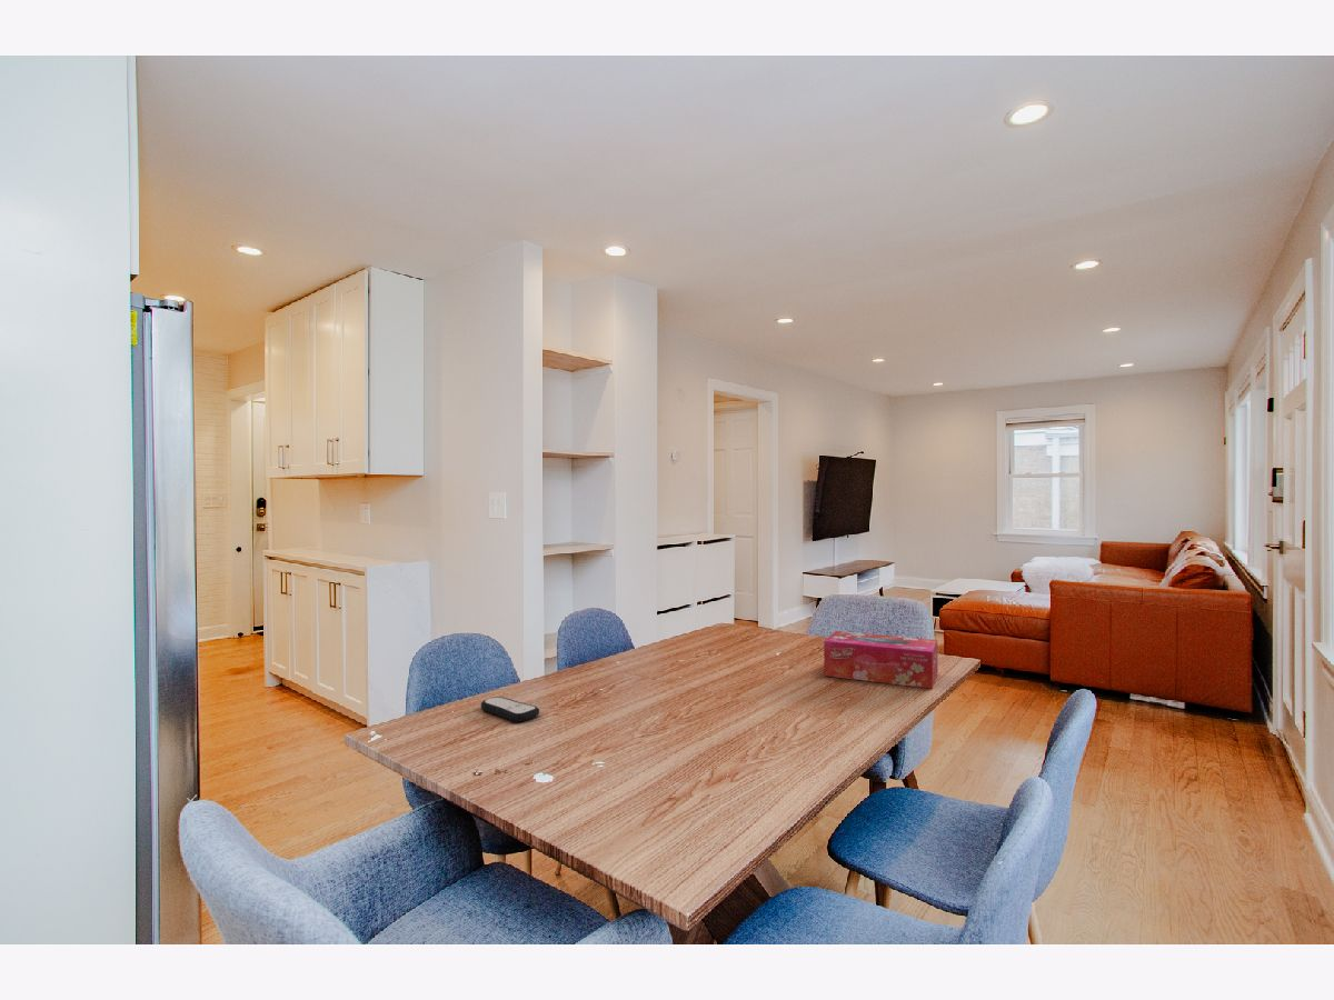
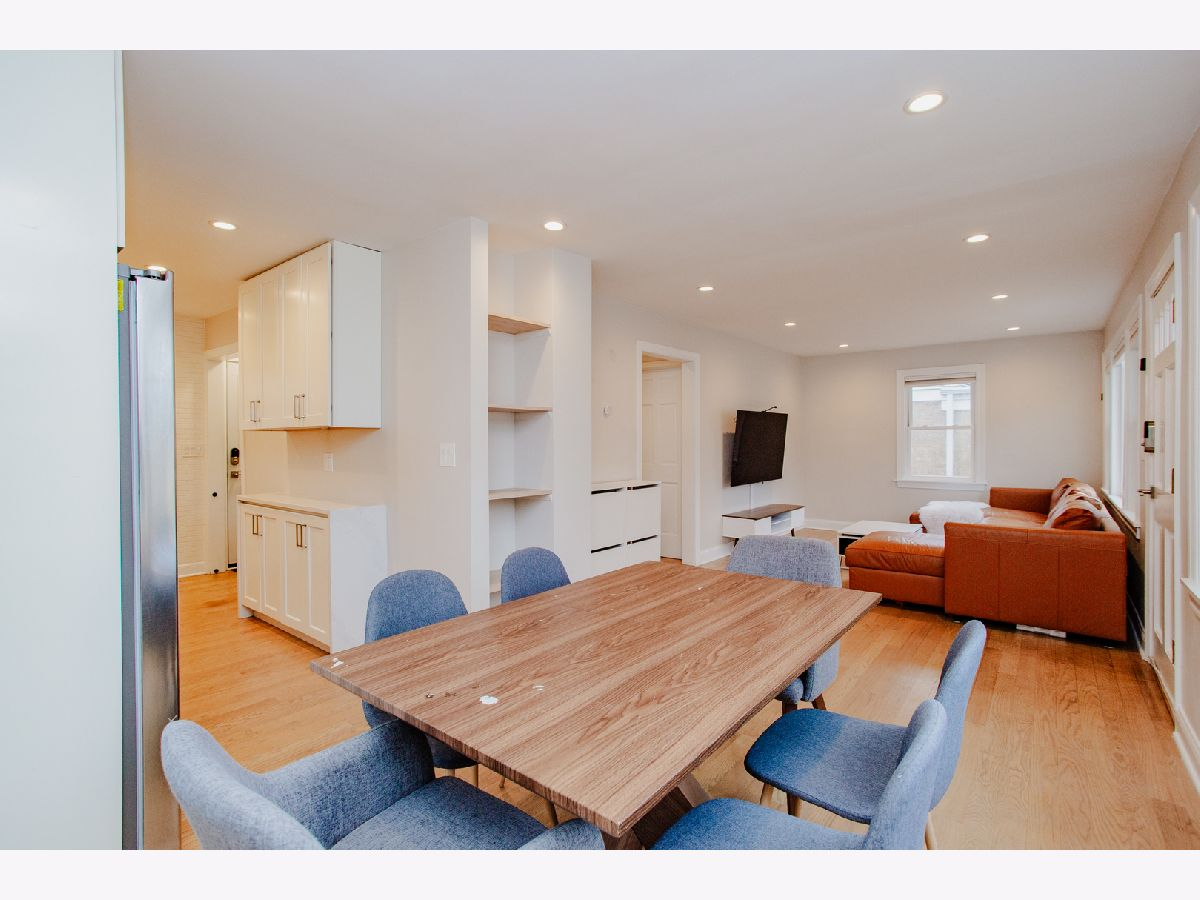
- remote control [480,696,540,723]
- tissue box [823,630,938,690]
